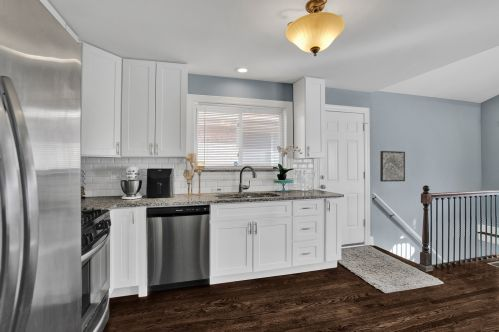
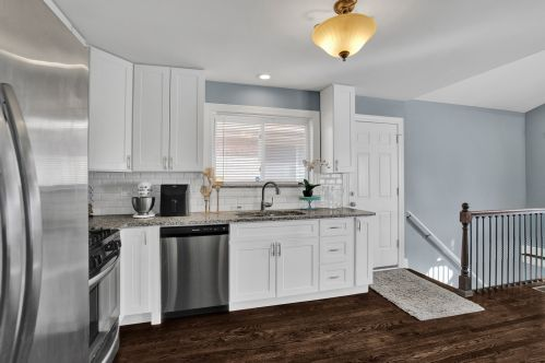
- wall art [379,150,406,183]
